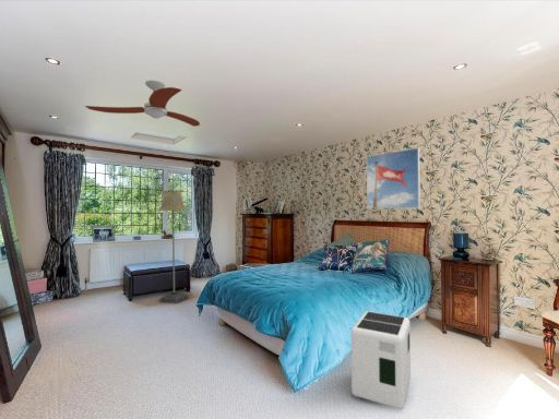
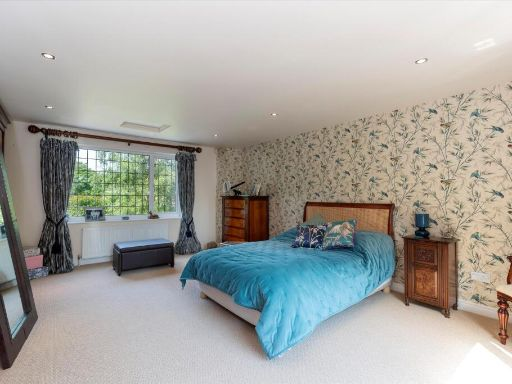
- air purifier [349,310,412,410]
- ceiling fan [84,80,201,128]
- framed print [366,147,421,210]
- floor lamp [157,190,189,304]
